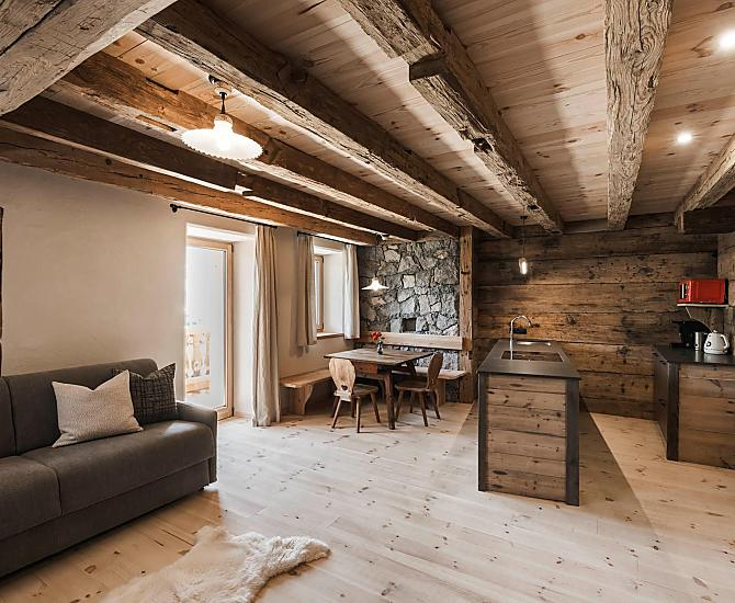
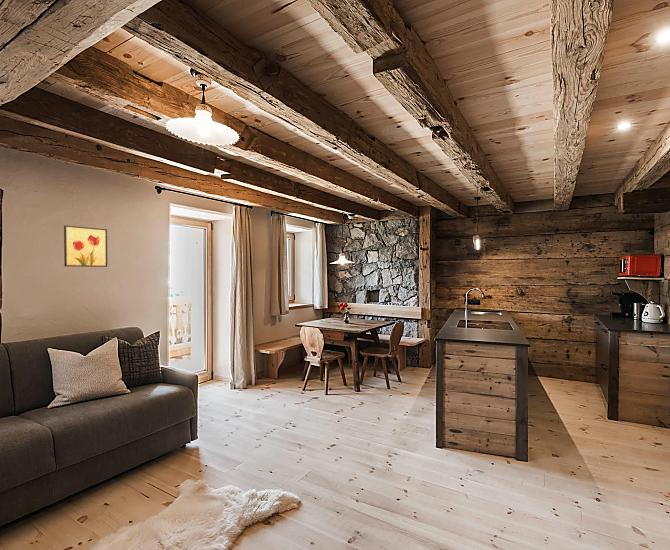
+ wall art [63,224,108,268]
